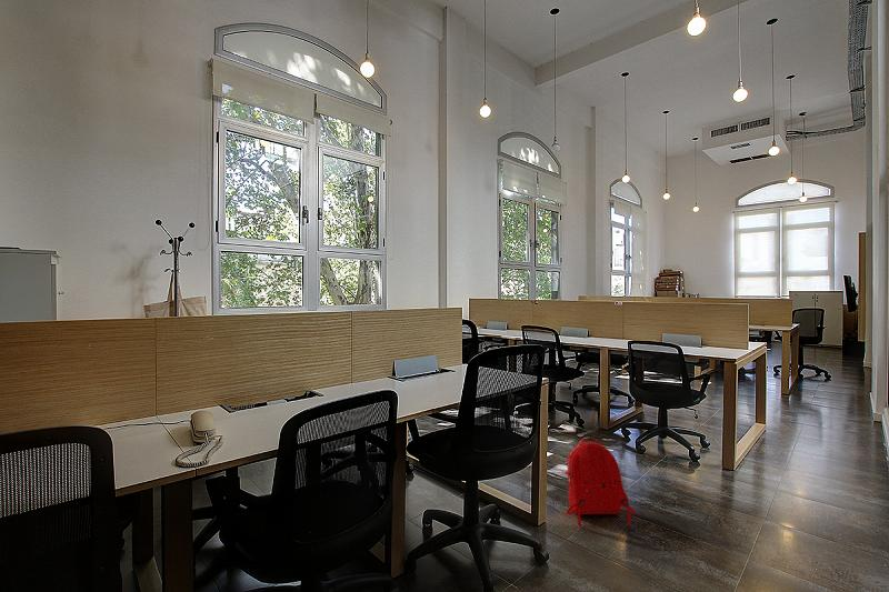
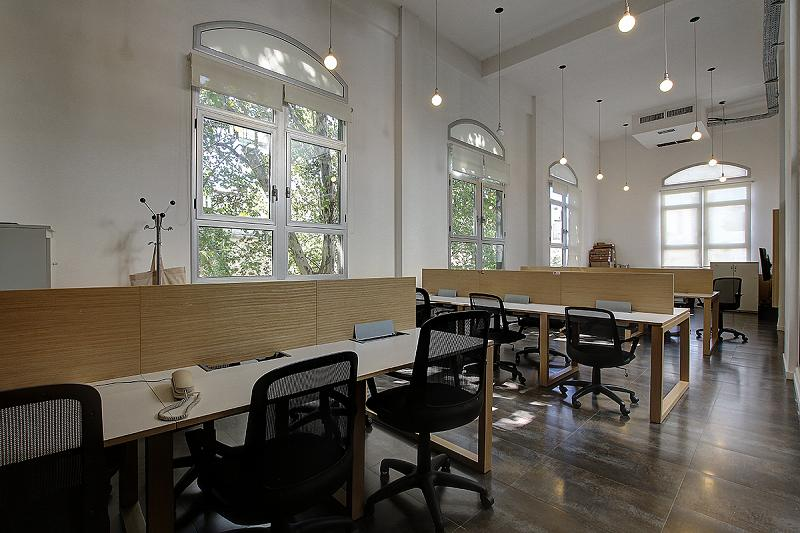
- backpack [565,437,637,526]
